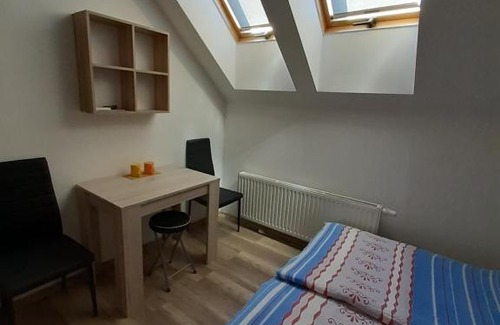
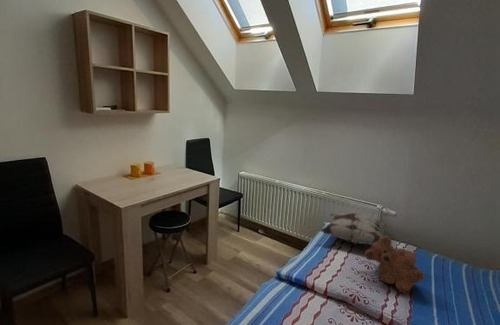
+ decorative pillow [319,212,389,246]
+ teddy bear [364,234,425,294]
